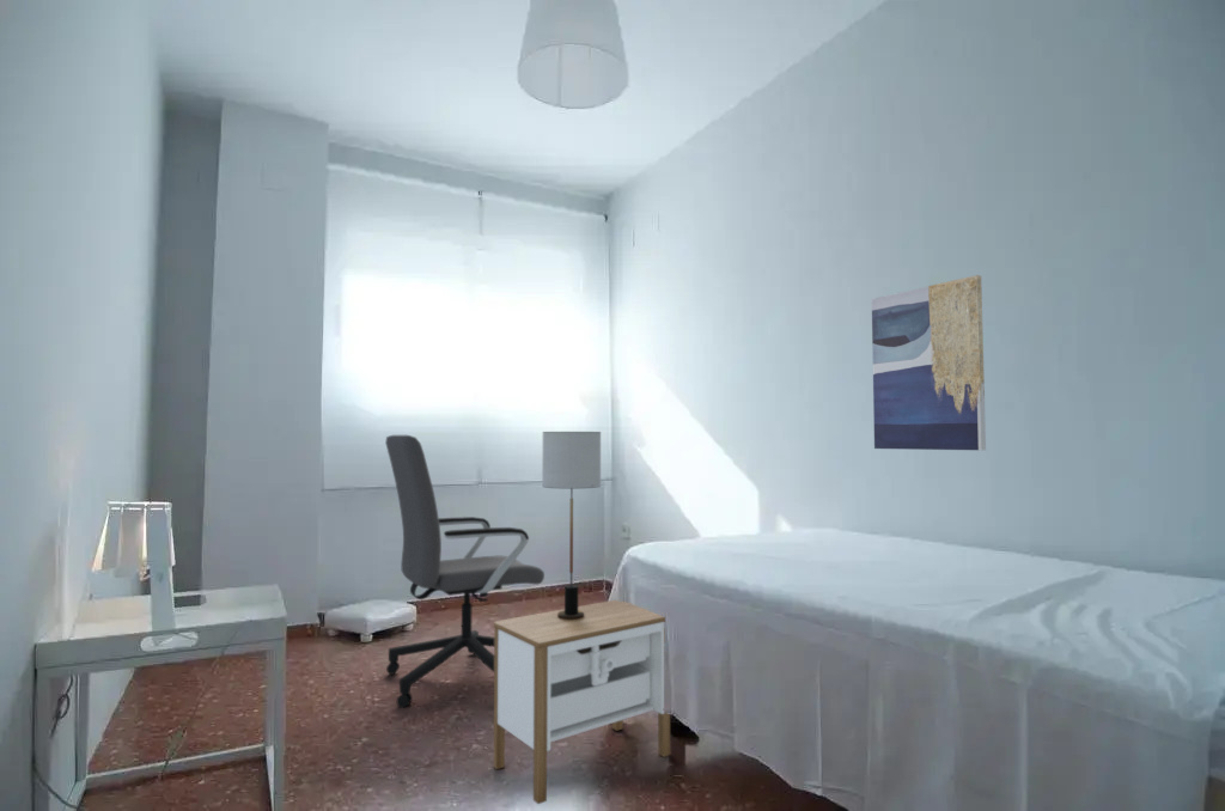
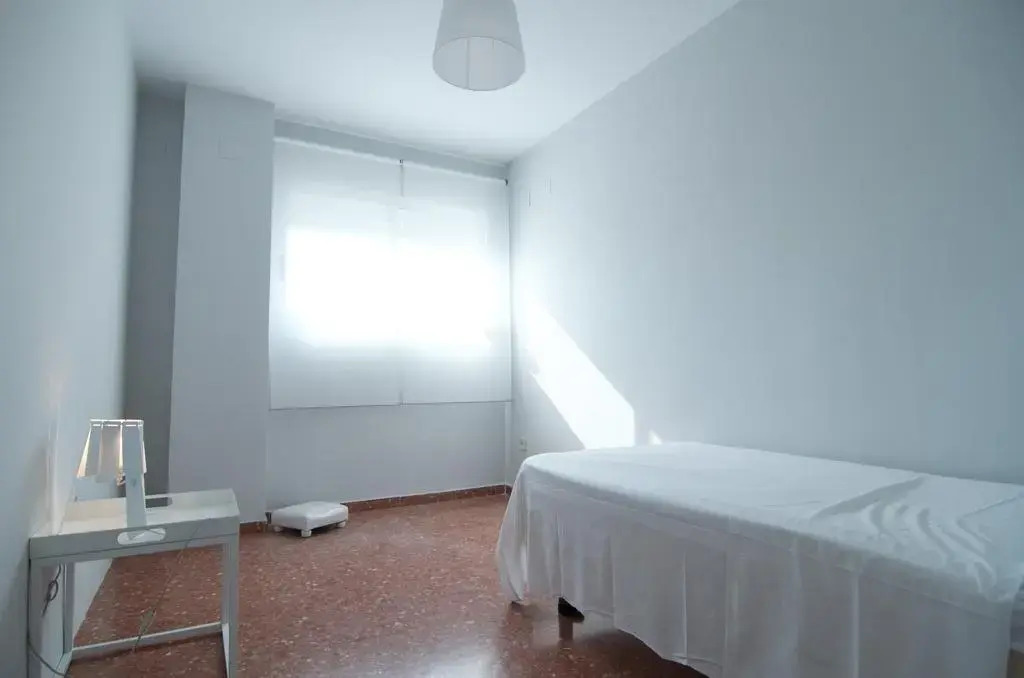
- nightstand [493,599,671,805]
- wall art [871,274,987,451]
- table lamp [541,431,602,620]
- office chair [384,434,546,709]
